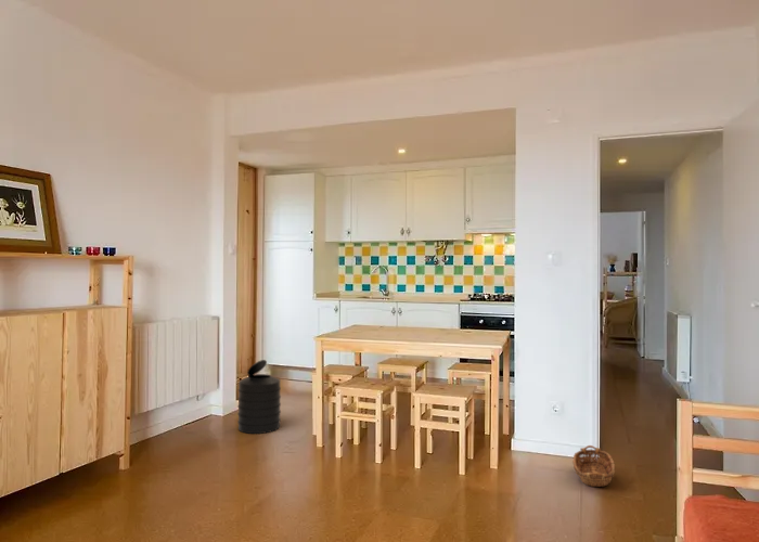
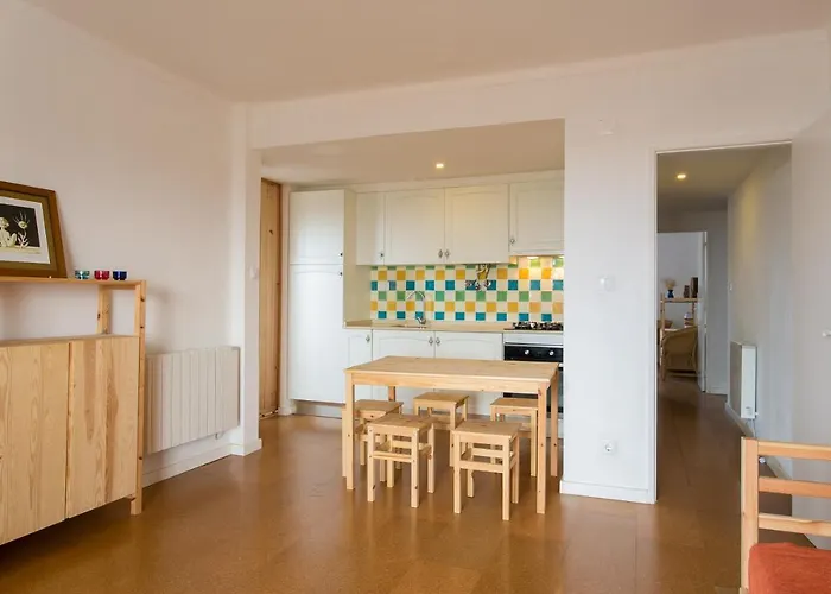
- basket [571,444,616,488]
- trash can [236,359,282,435]
